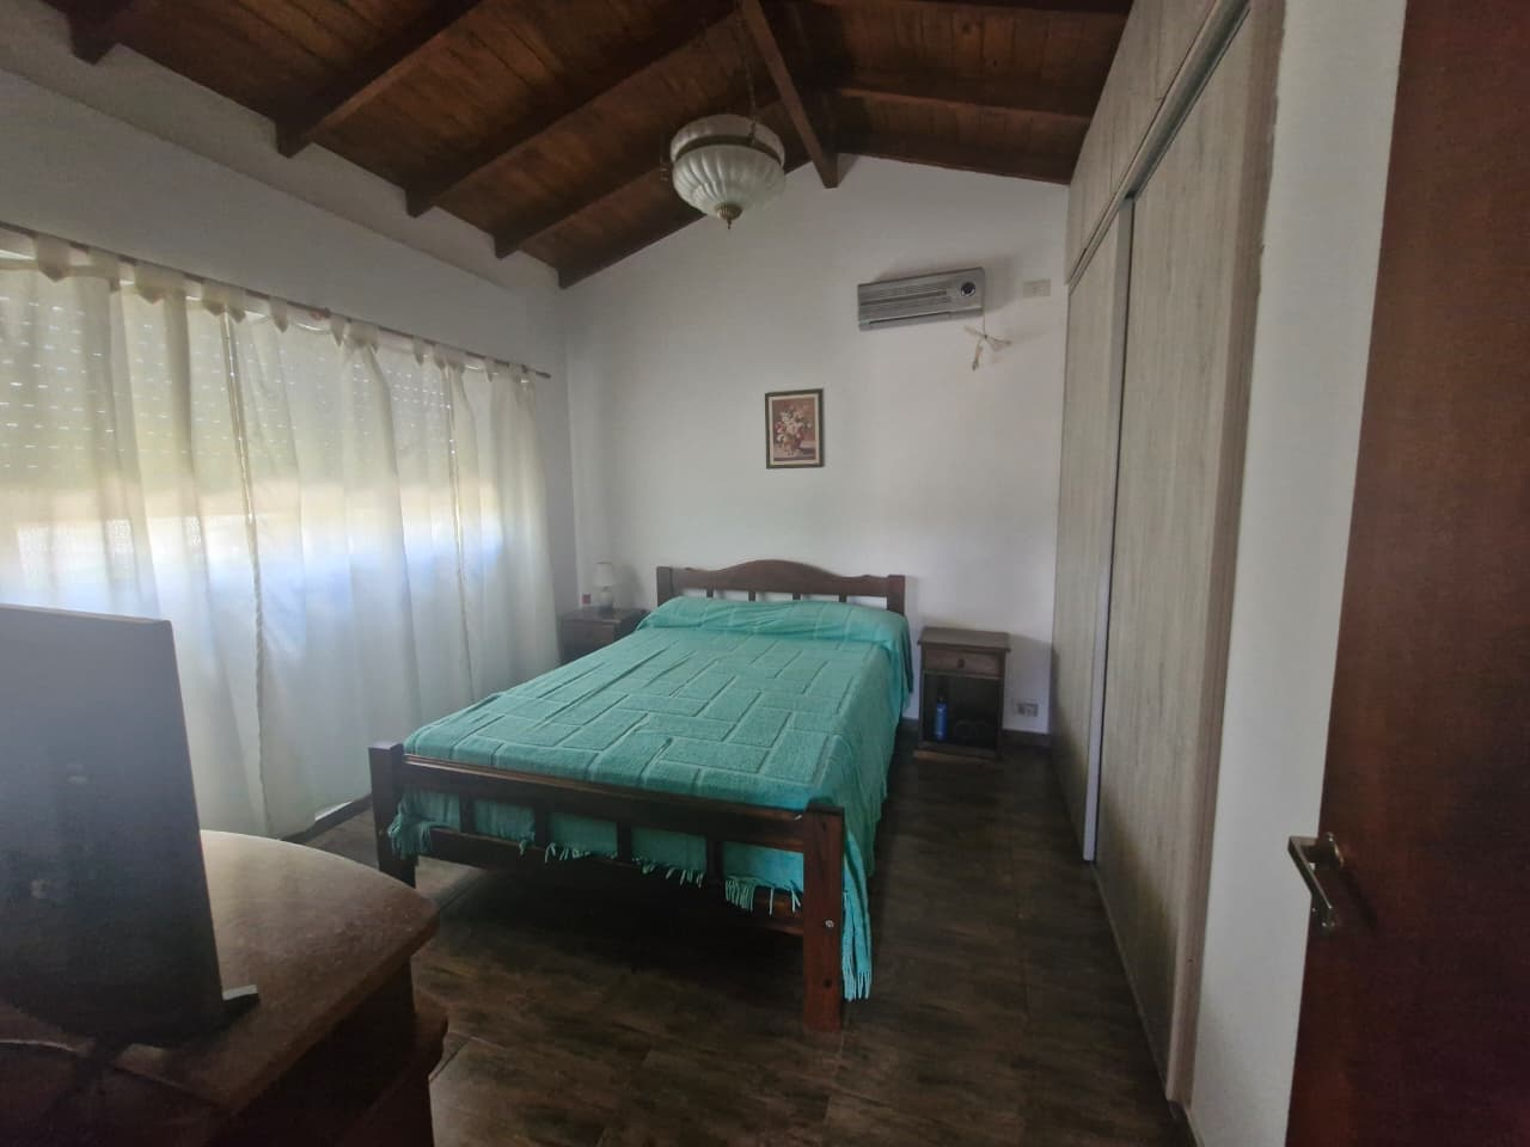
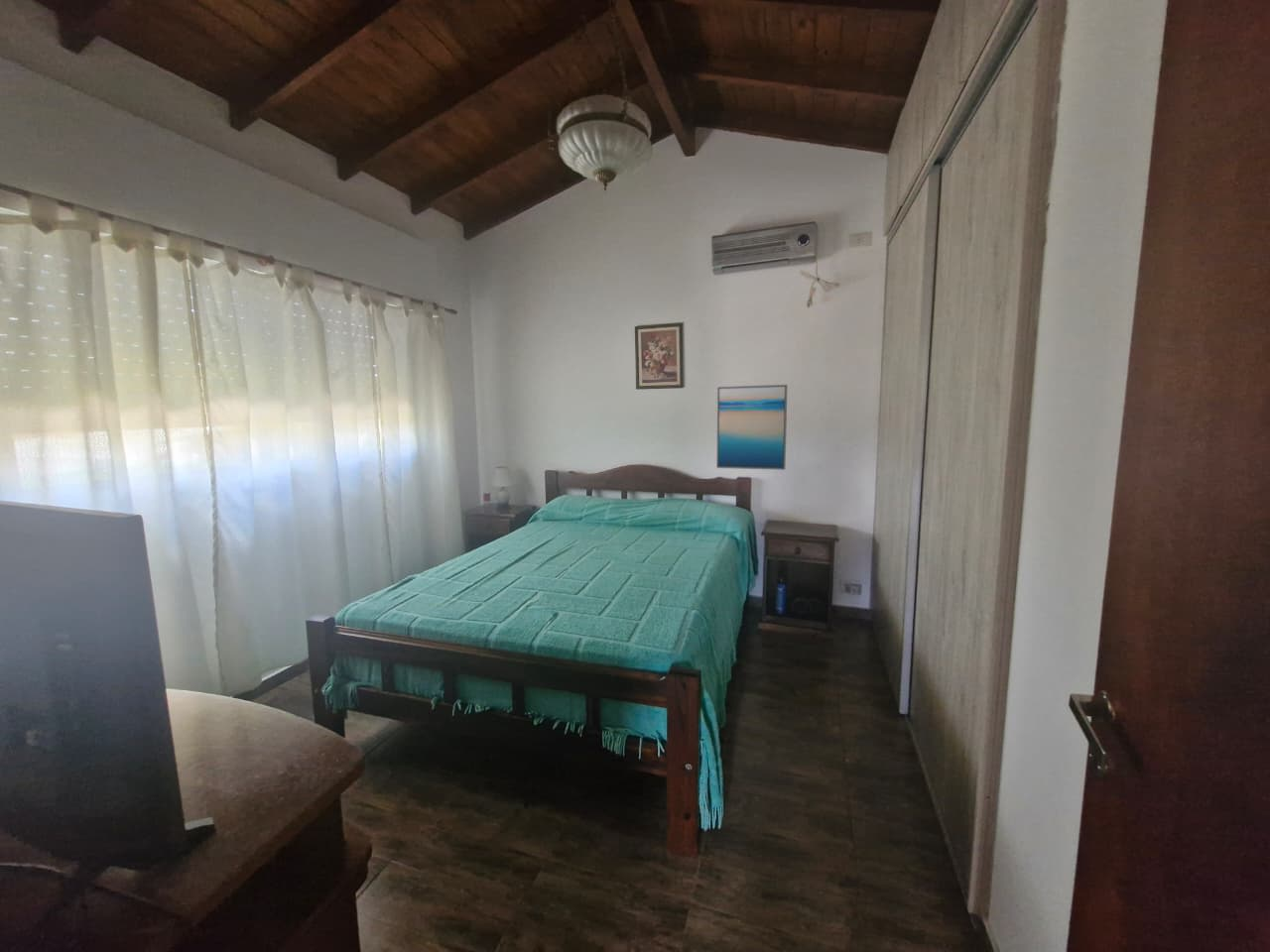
+ wall art [715,384,789,471]
